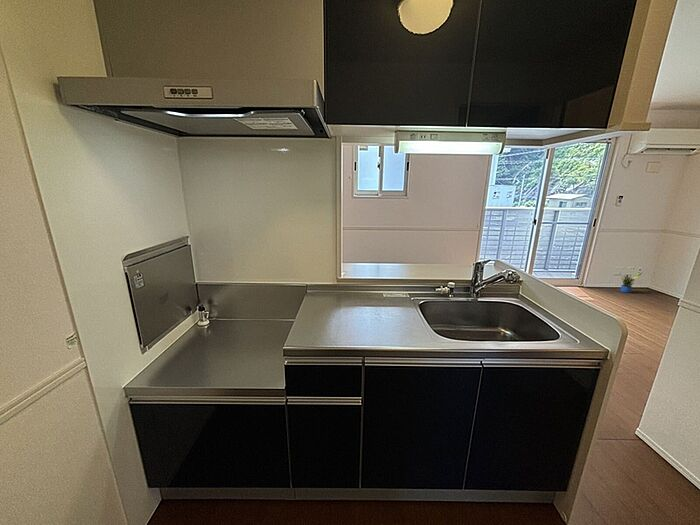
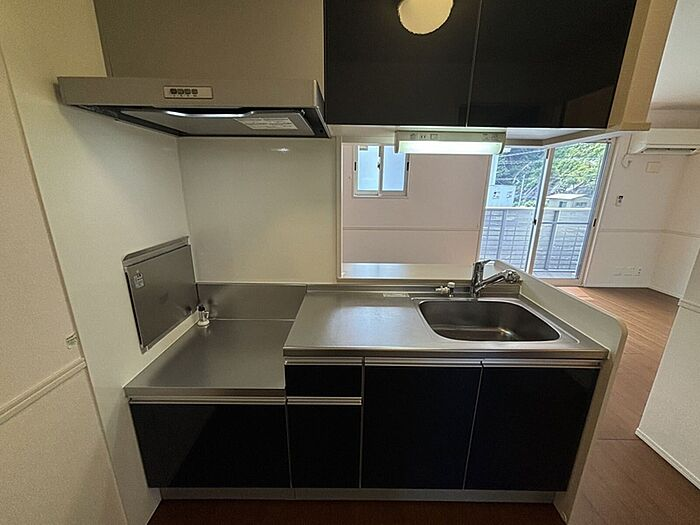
- potted plant [620,271,643,294]
